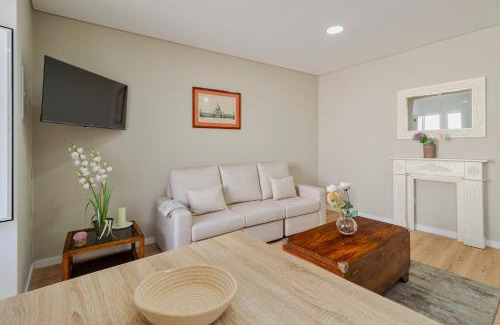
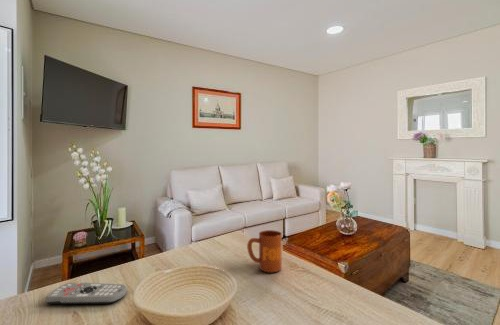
+ mug [246,229,283,273]
+ remote control [44,282,128,305]
